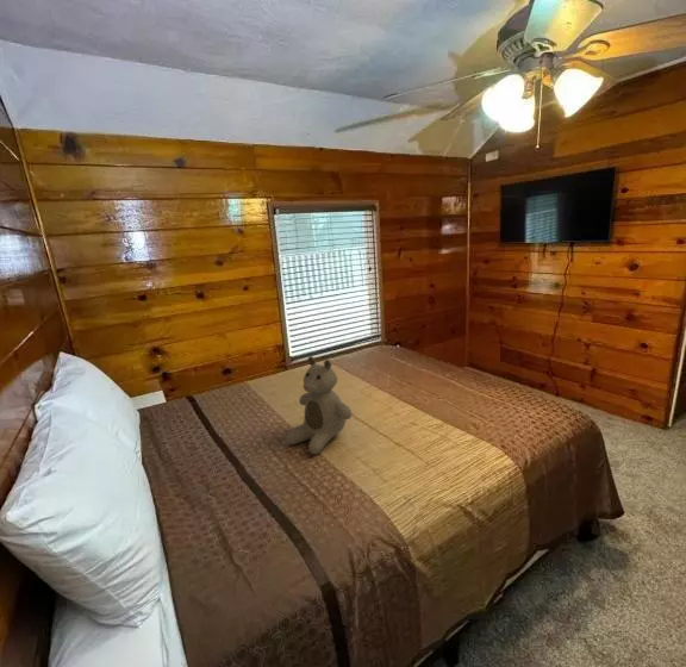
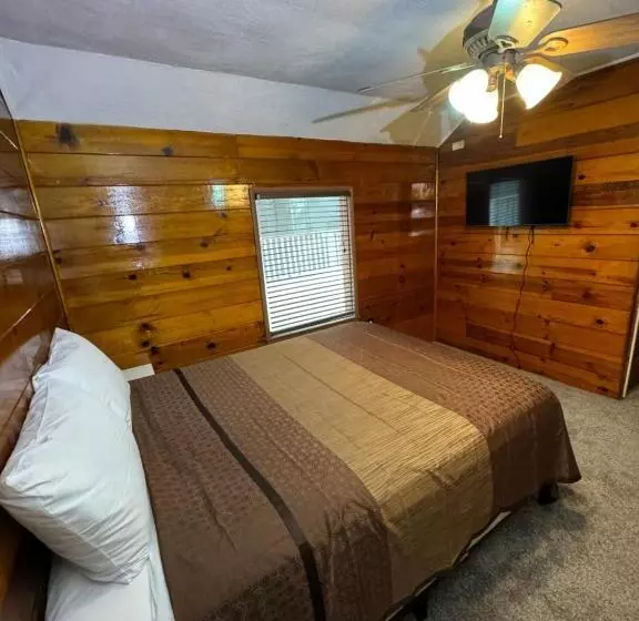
- teddy bear [285,355,353,455]
